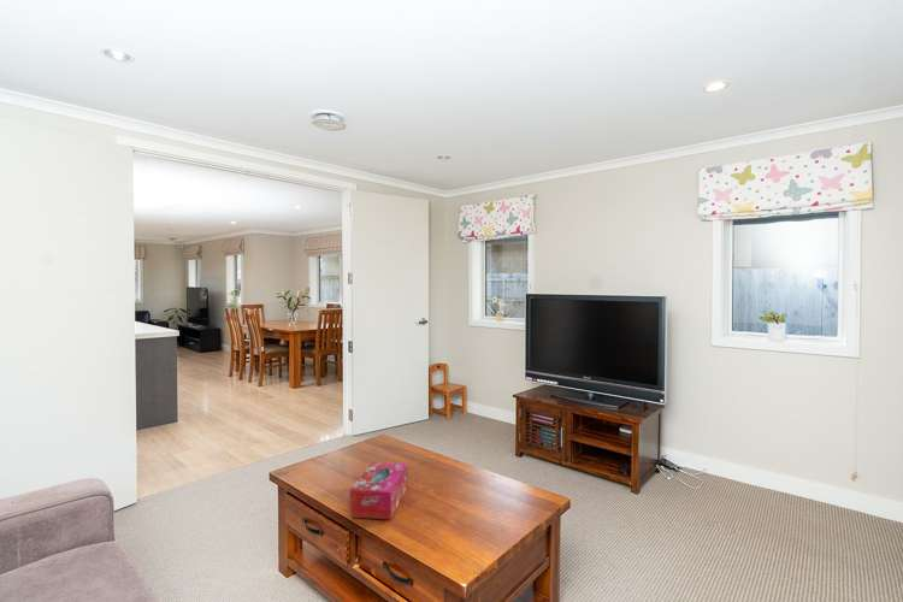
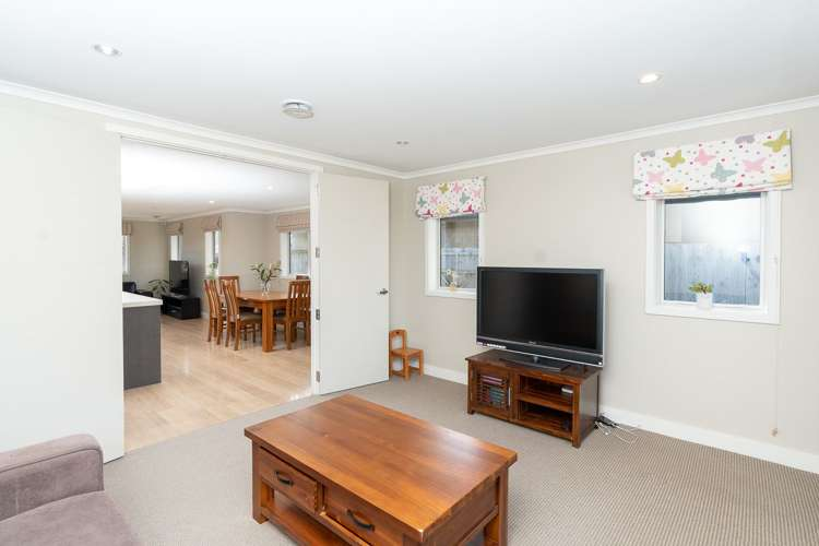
- tissue box [349,461,409,520]
